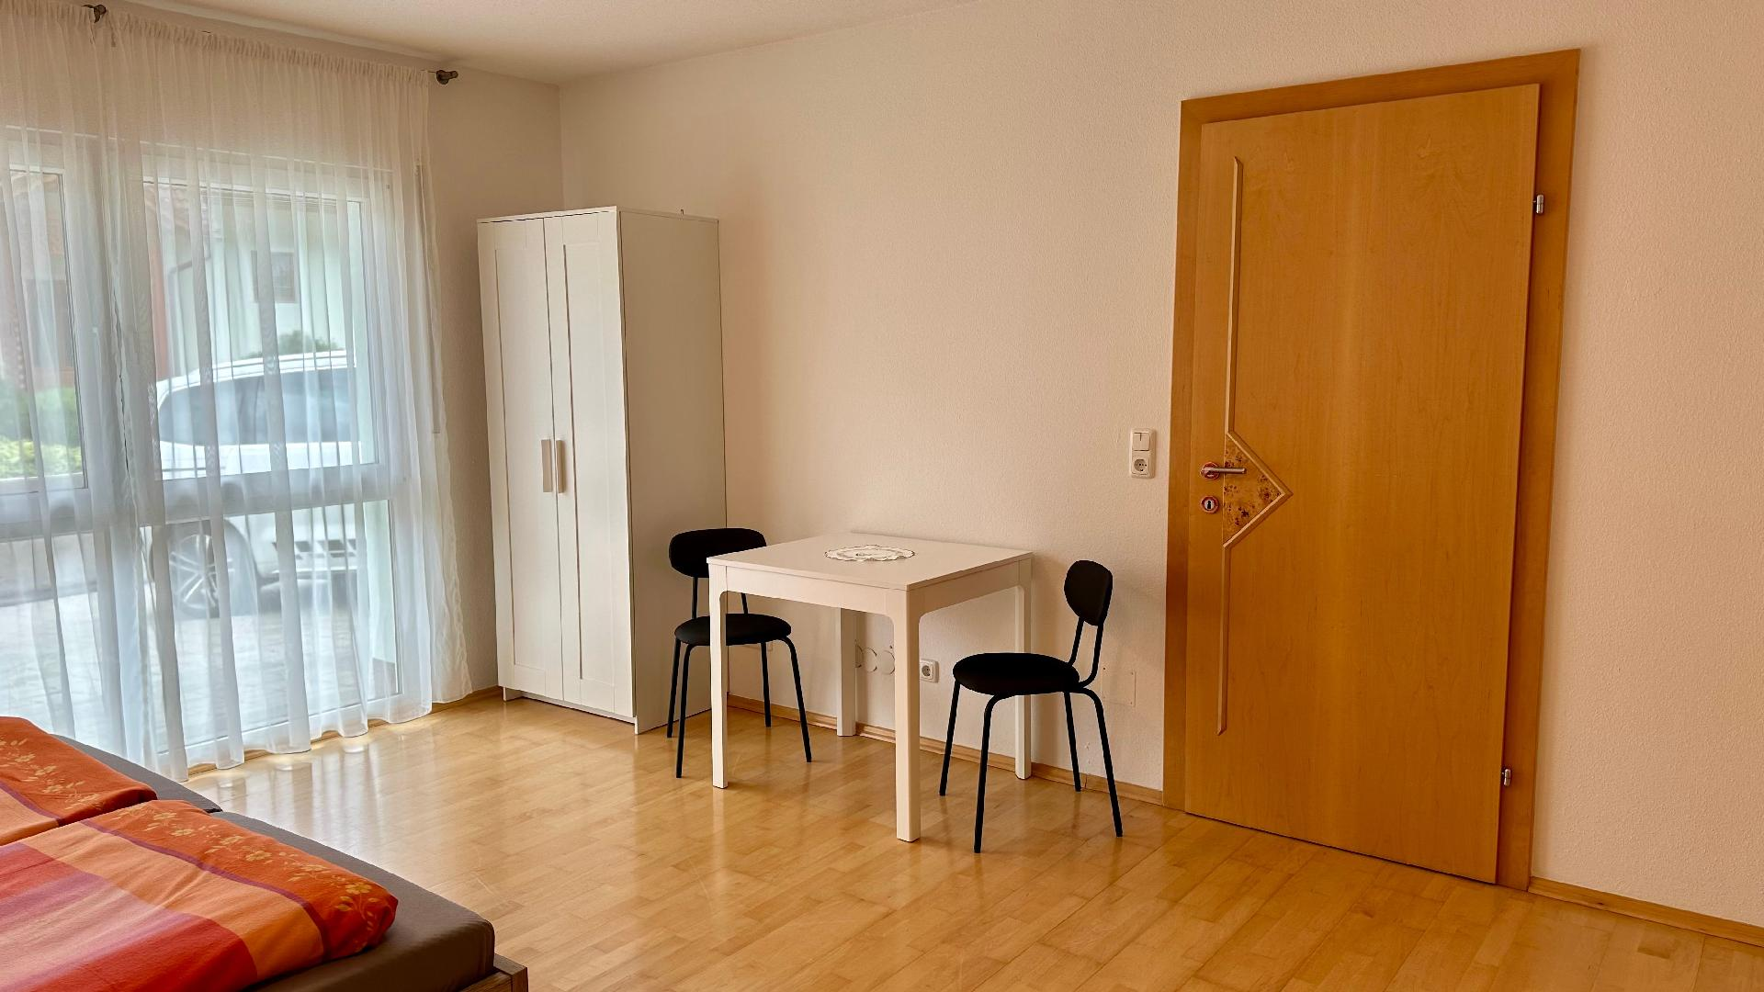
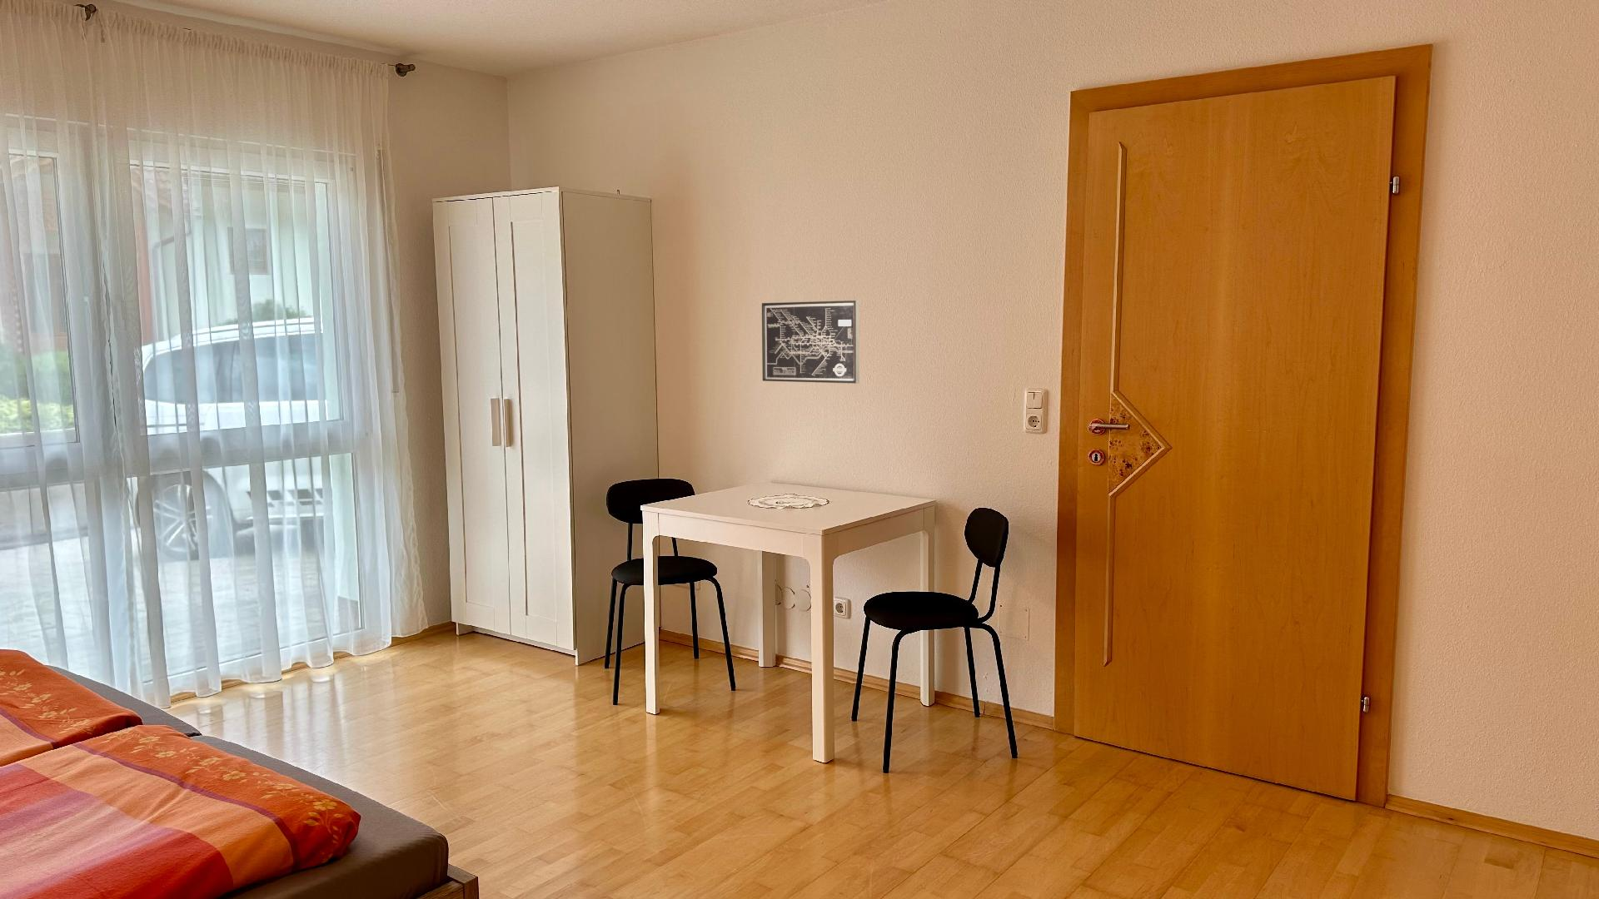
+ wall art [761,300,860,384]
